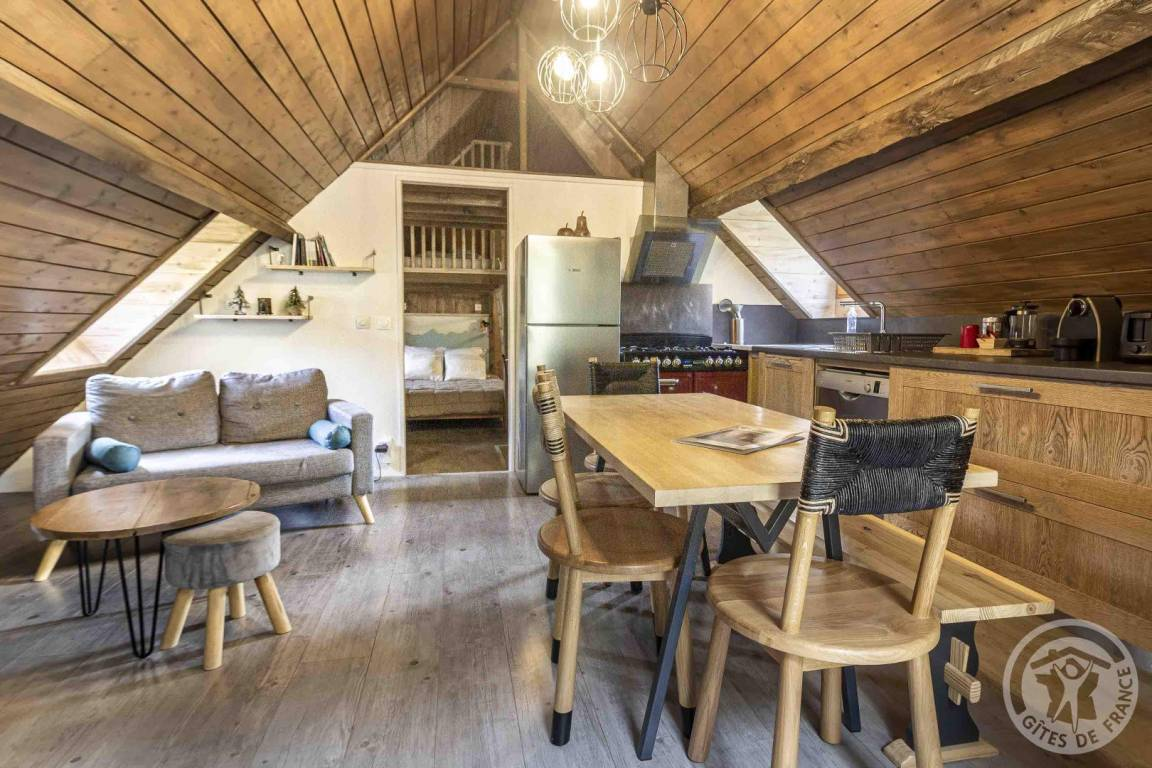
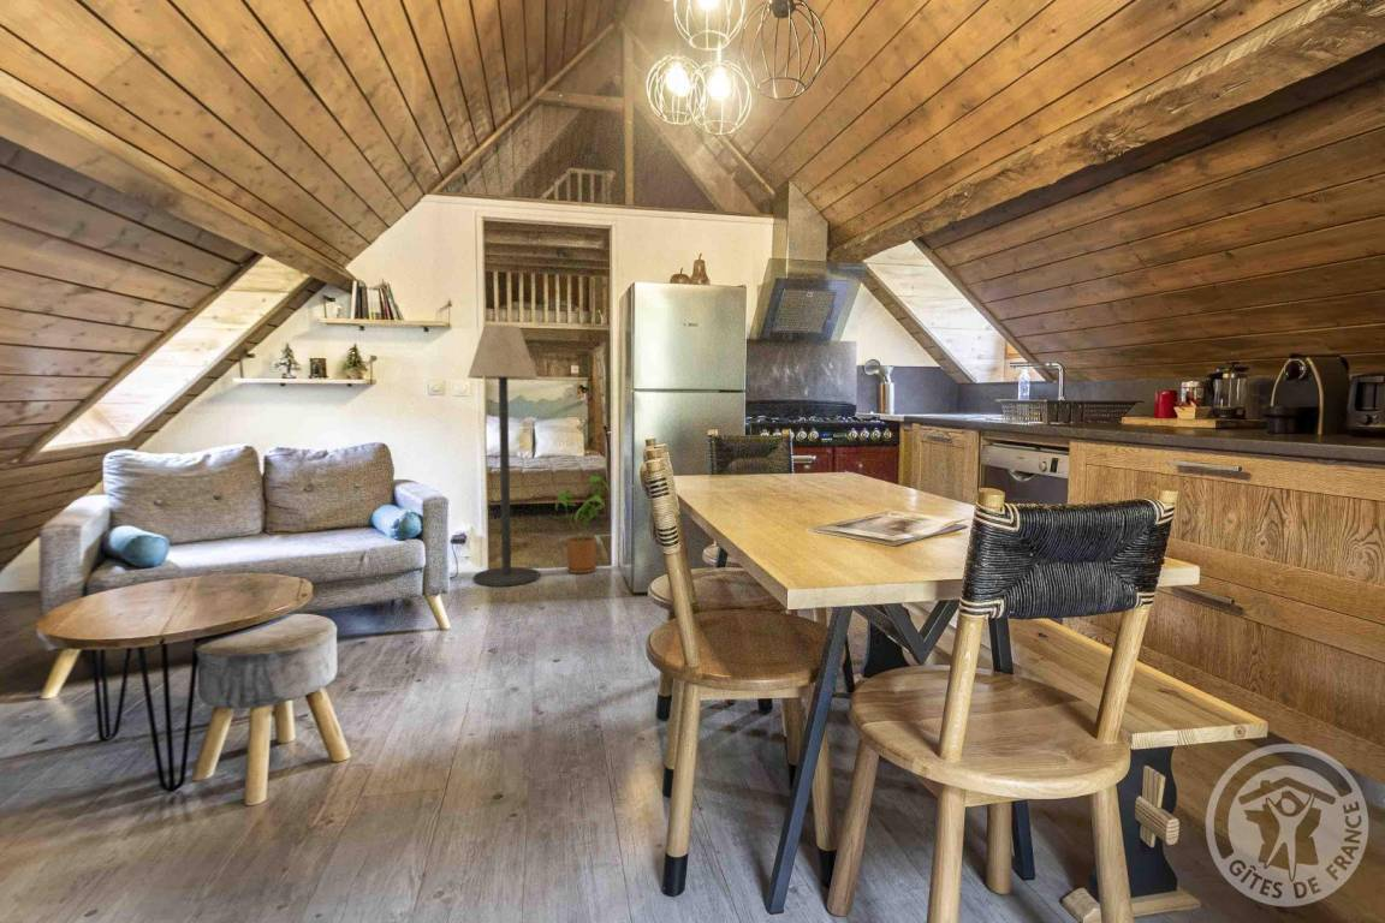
+ floor lamp [466,324,541,588]
+ house plant [554,475,611,574]
